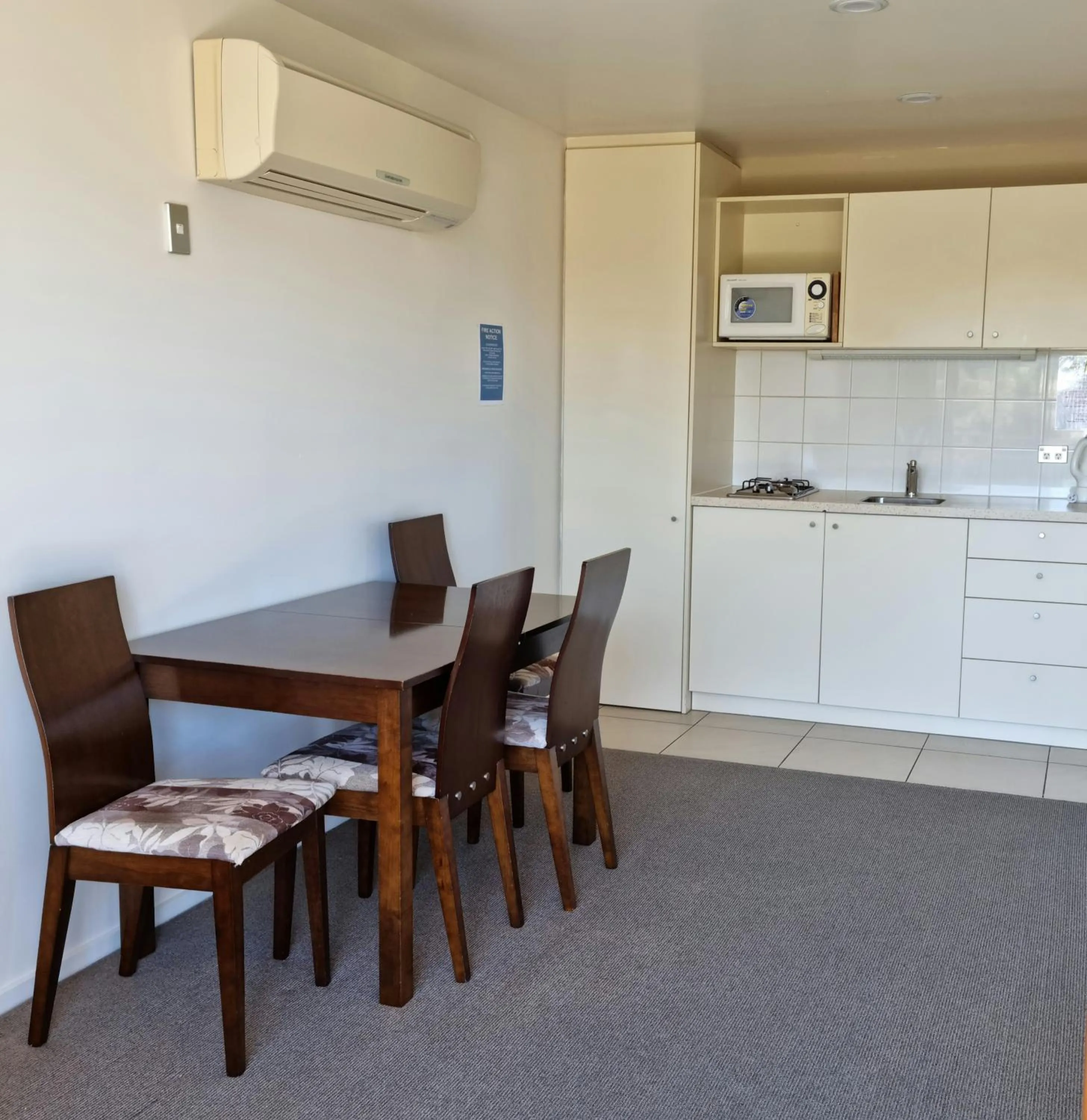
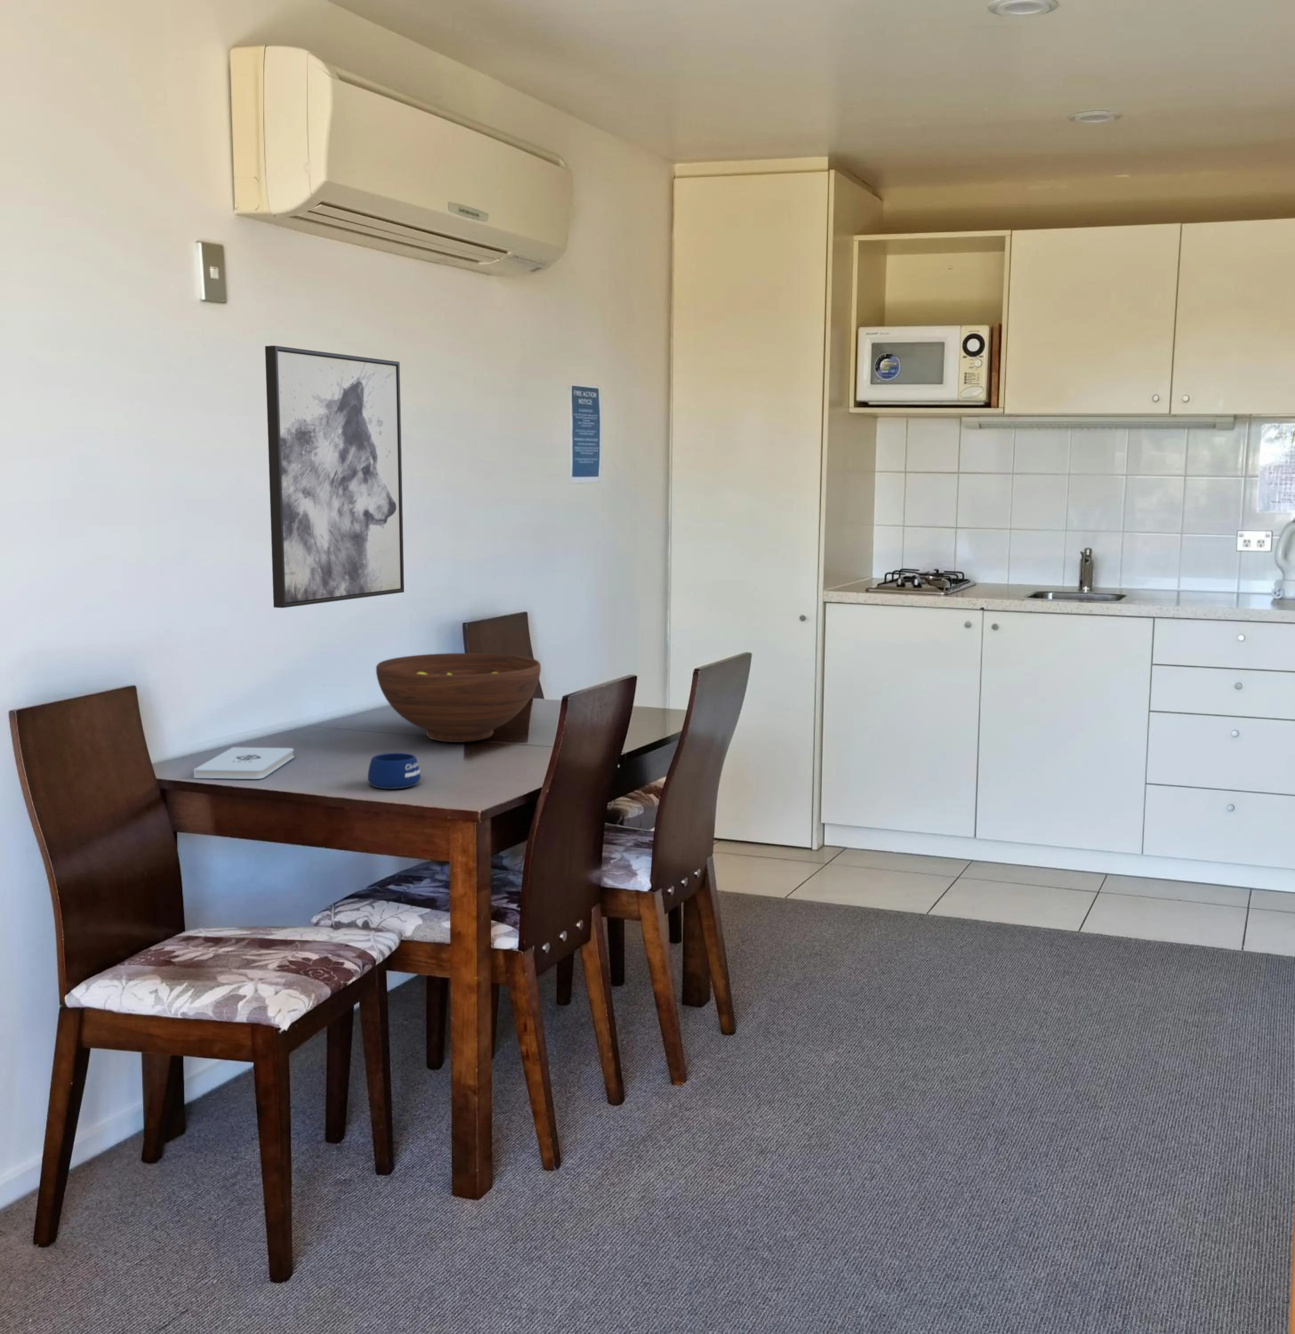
+ mug [367,753,421,790]
+ notepad [193,747,294,779]
+ fruit bowl [375,653,541,742]
+ wall art [264,345,405,609]
